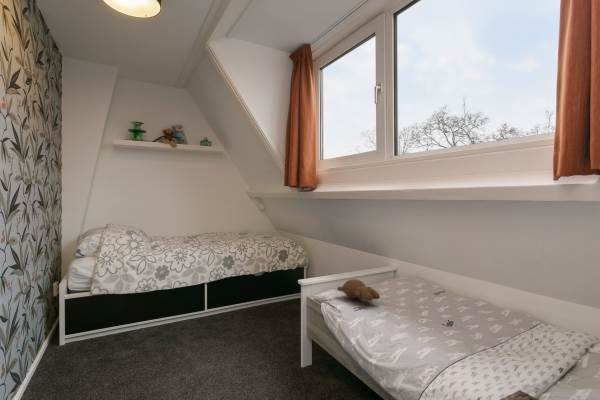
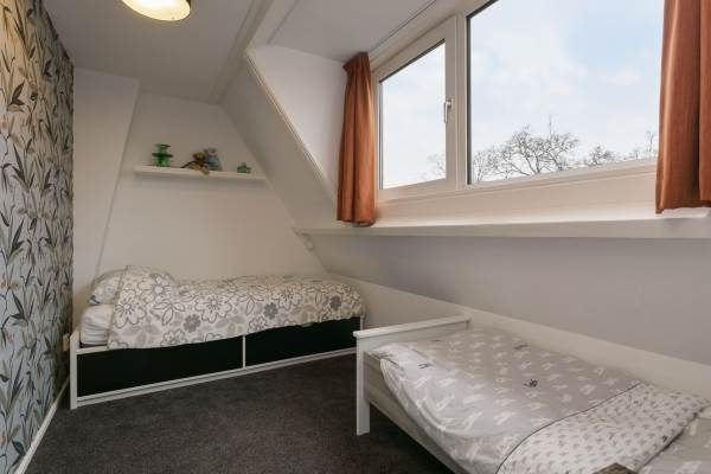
- teddy bear [336,278,381,302]
